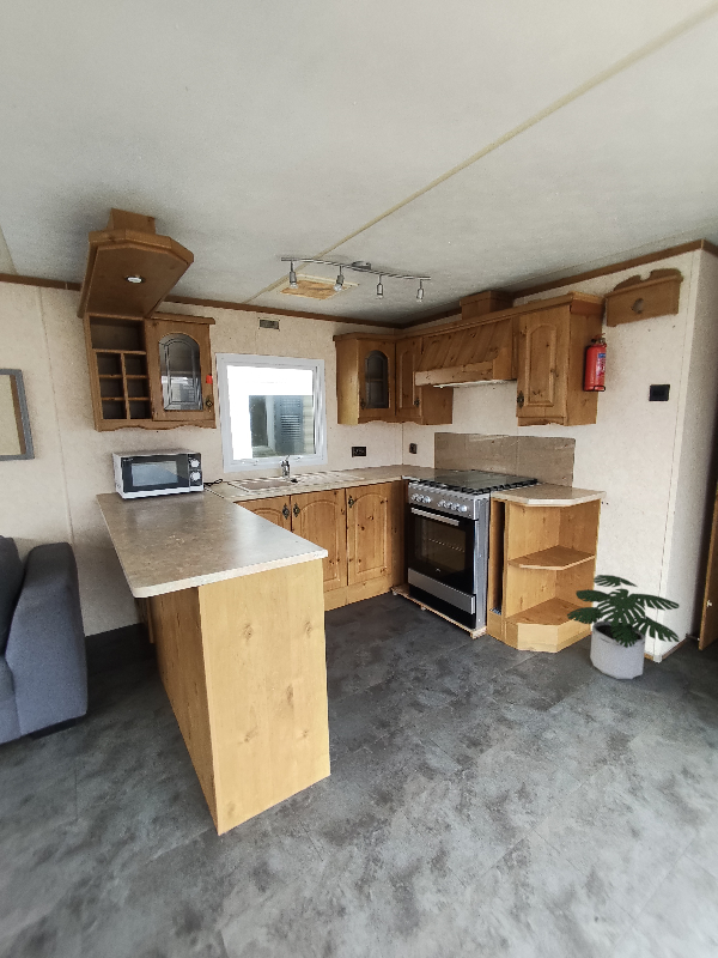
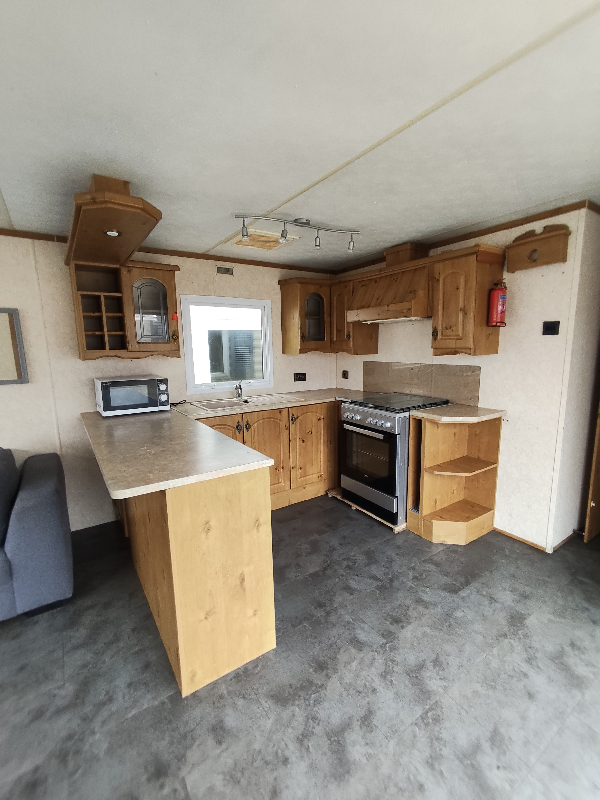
- potted plant [566,574,681,680]
